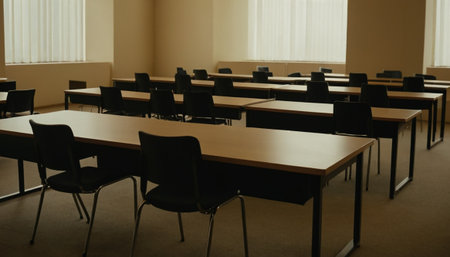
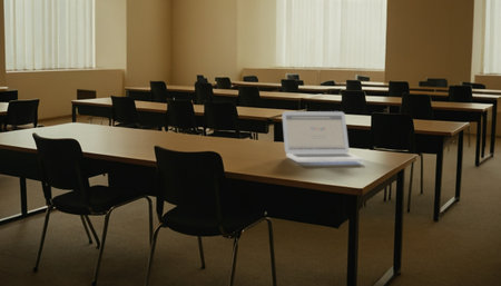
+ laptop [282,110,365,164]
